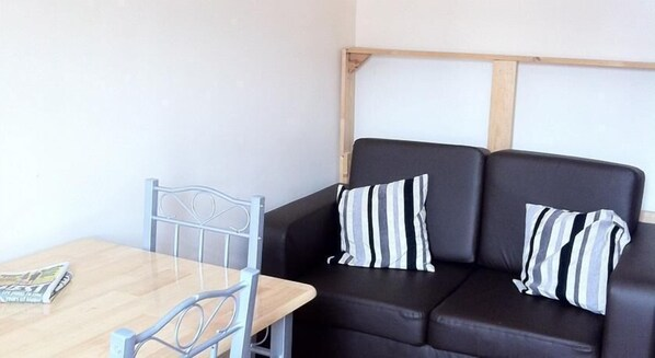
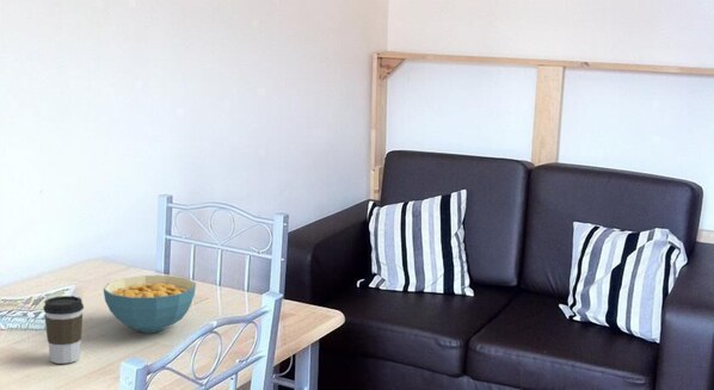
+ cereal bowl [103,274,197,334]
+ coffee cup [42,295,85,365]
